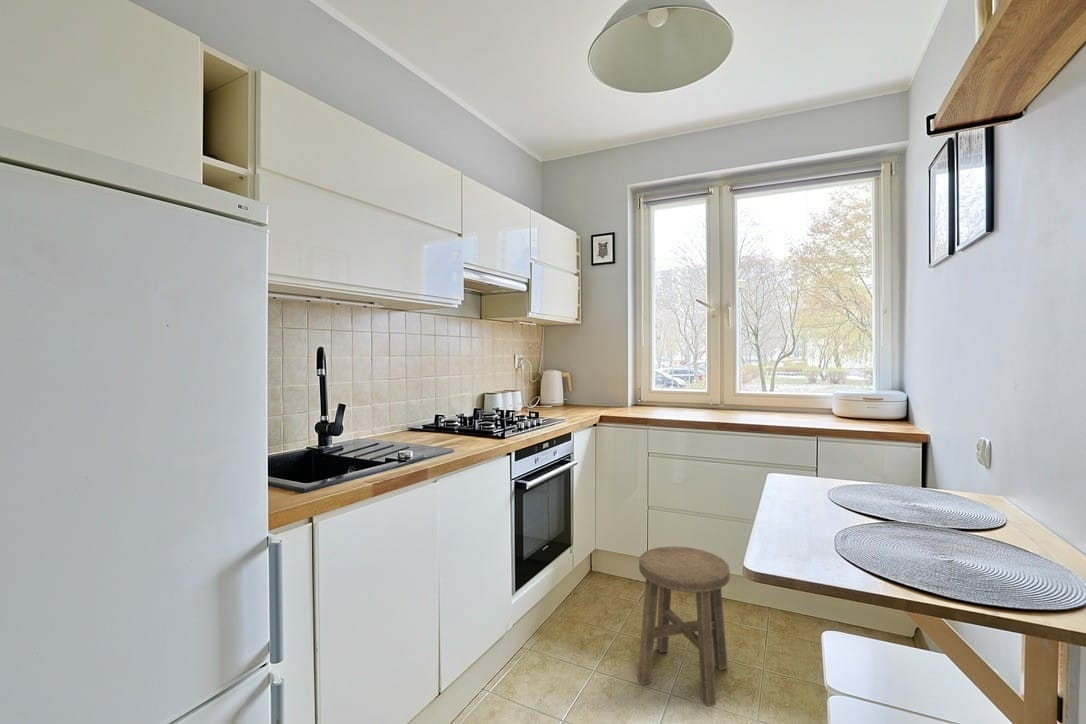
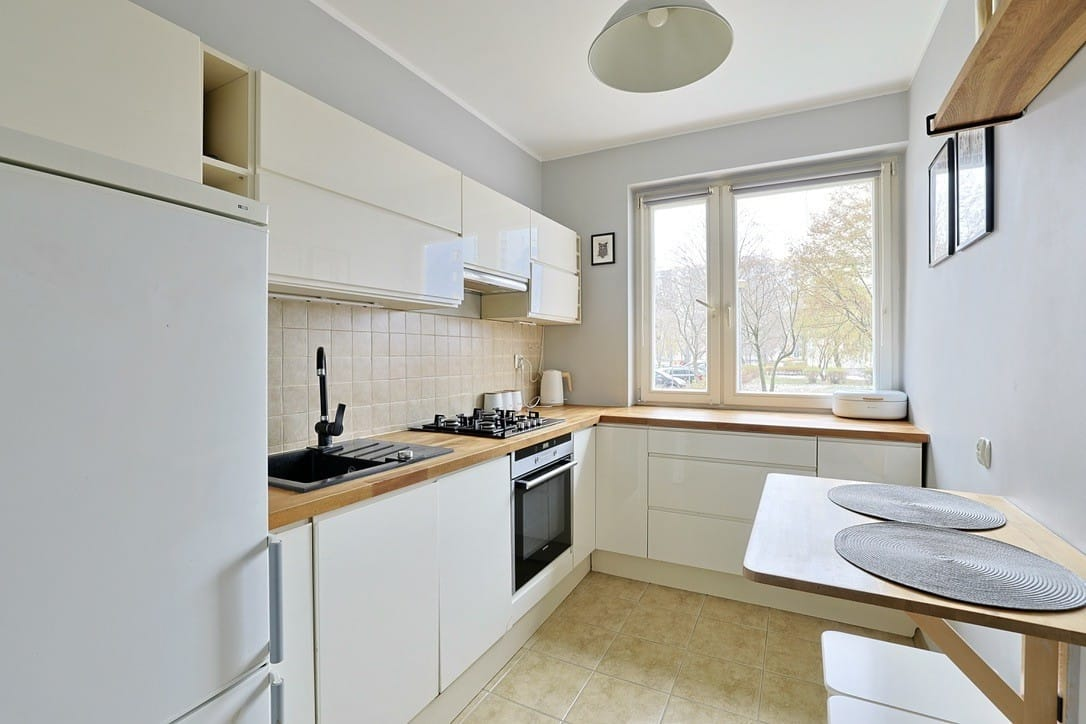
- stool [637,545,730,707]
